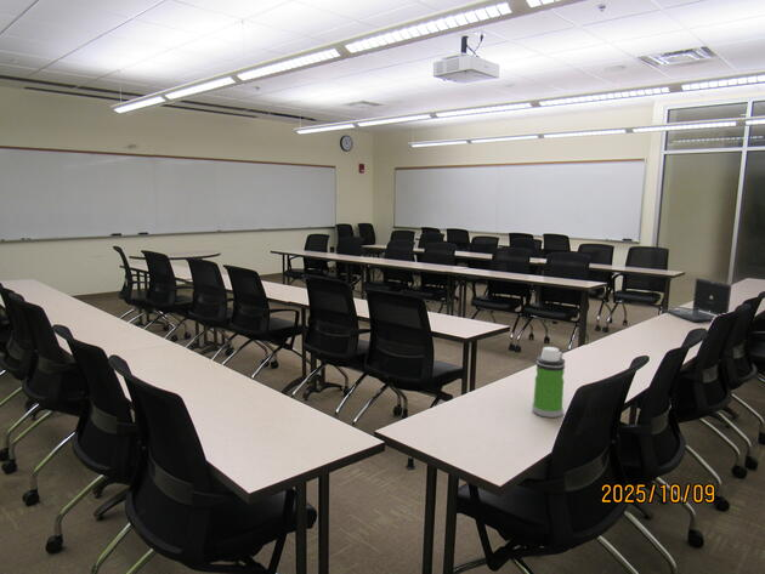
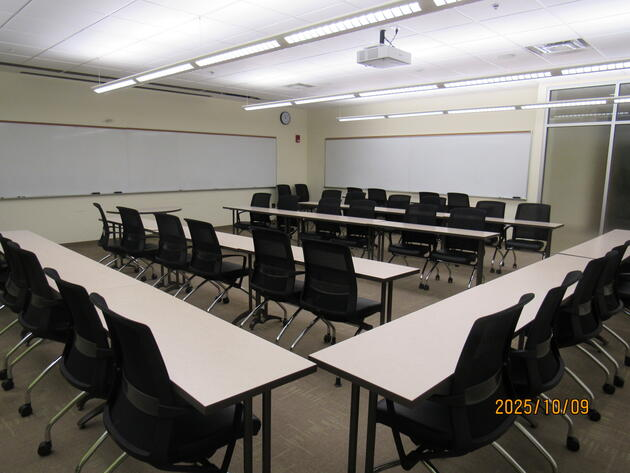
- laptop [663,277,732,323]
- water bottle [531,346,567,419]
